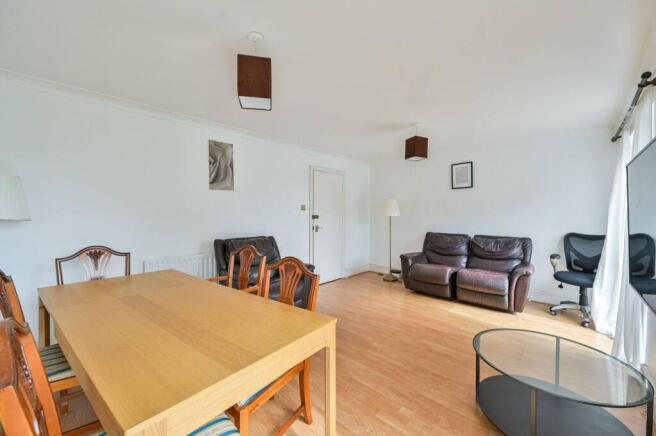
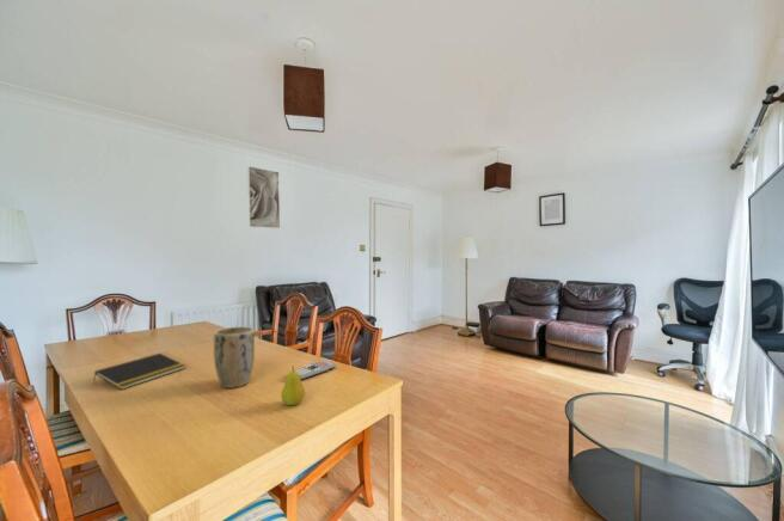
+ fruit [281,366,306,406]
+ remote control [294,358,337,381]
+ plant pot [213,325,256,390]
+ notepad [92,353,186,391]
